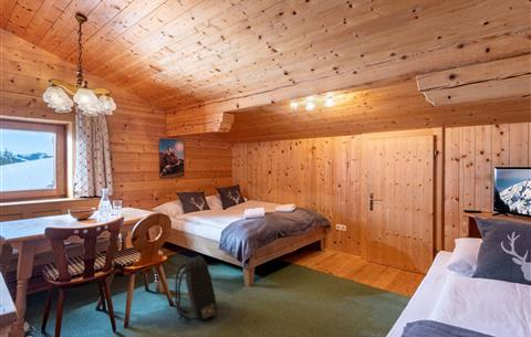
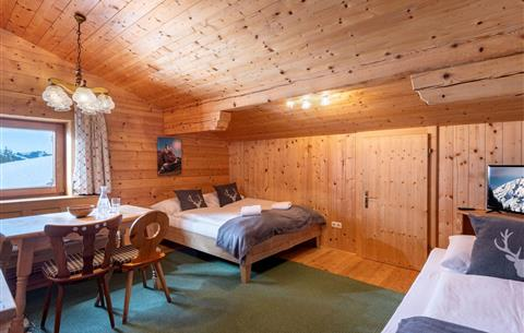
- backpack [174,254,218,320]
